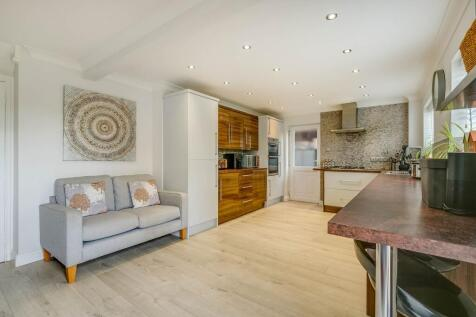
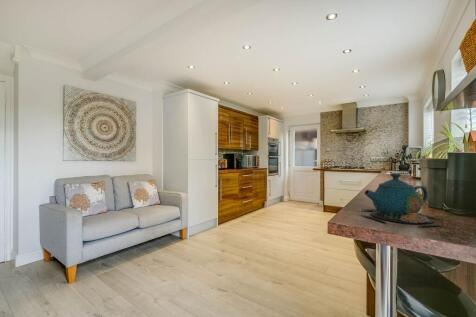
+ teapot [359,172,443,228]
